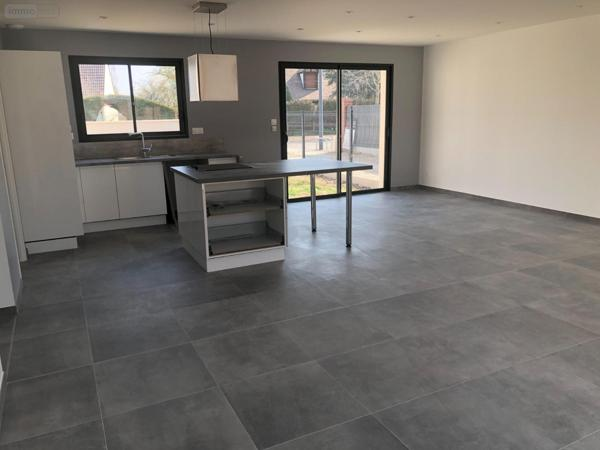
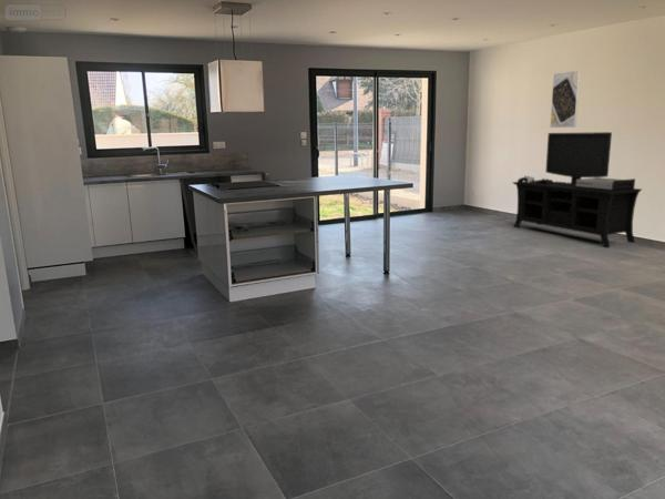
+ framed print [549,70,582,129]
+ media console [511,131,643,248]
